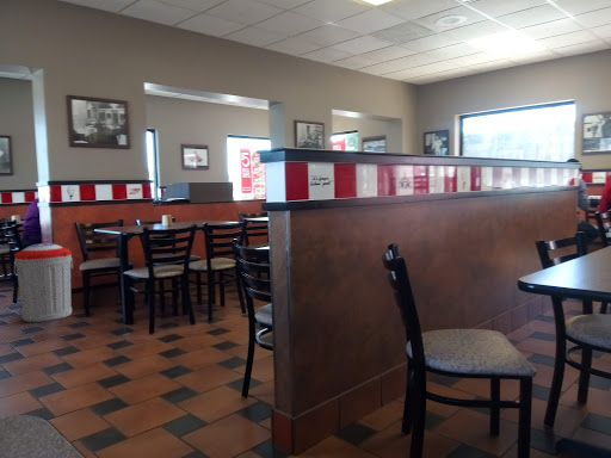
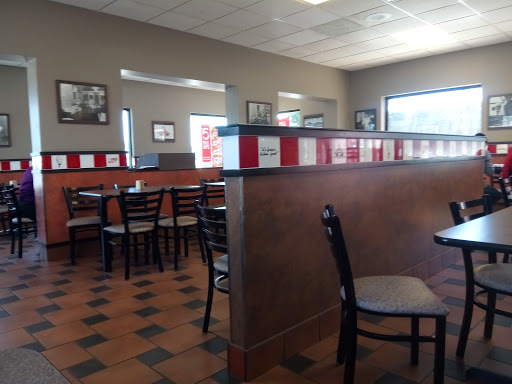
- trash can [13,242,74,323]
